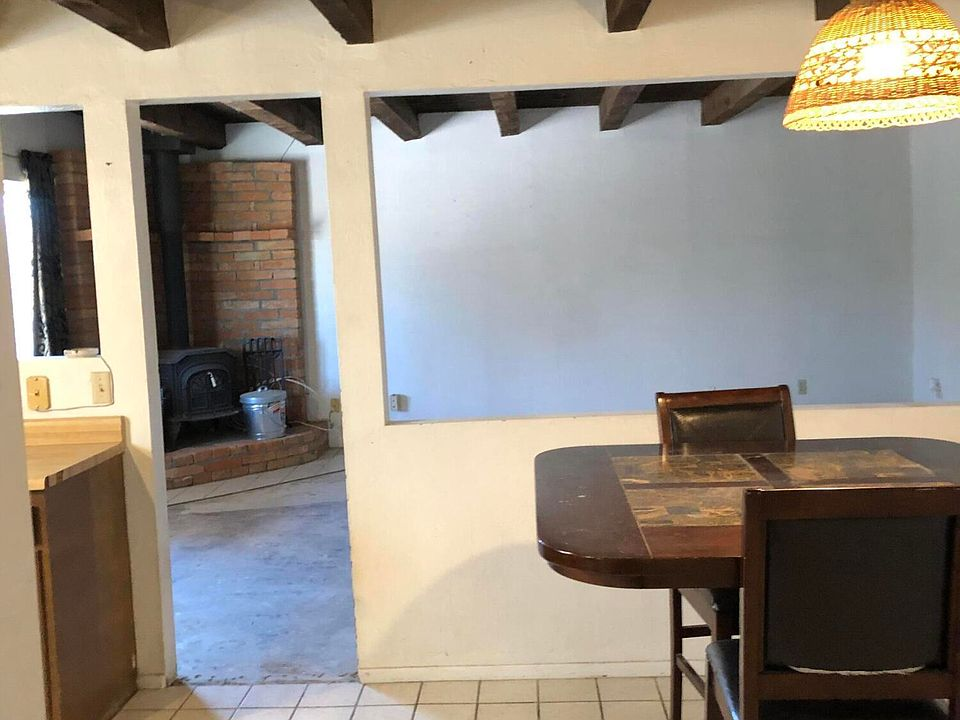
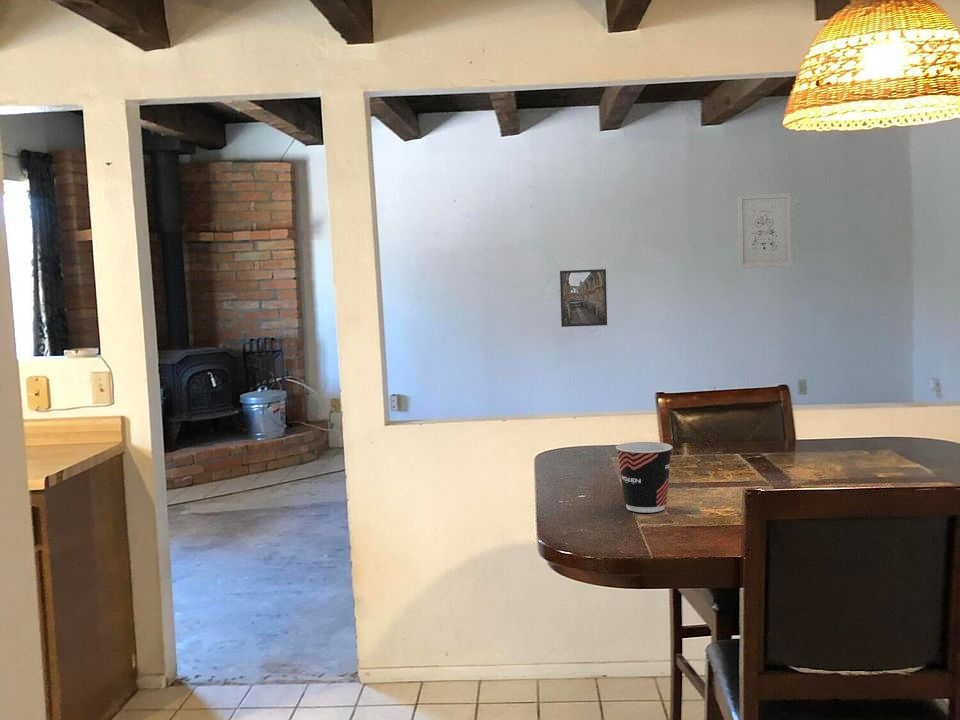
+ wall art [737,192,792,269]
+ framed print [559,268,608,328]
+ cup [615,441,673,513]
